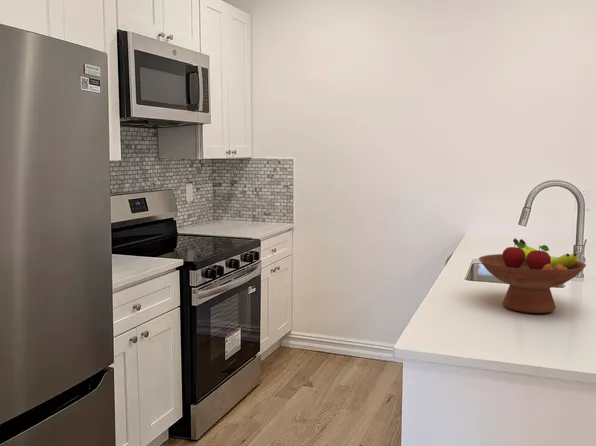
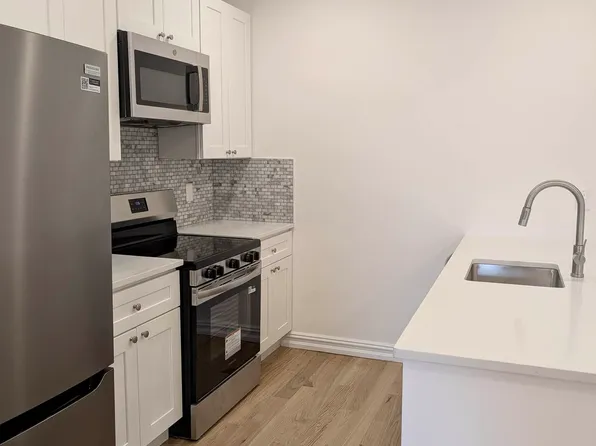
- fruit bowl [478,238,587,314]
